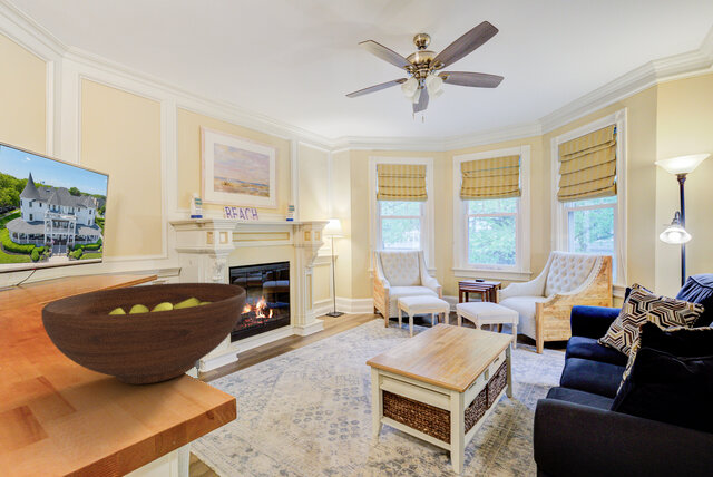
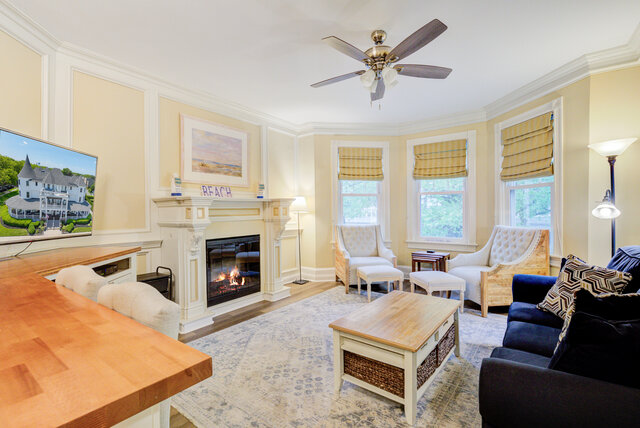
- fruit bowl [40,282,247,386]
